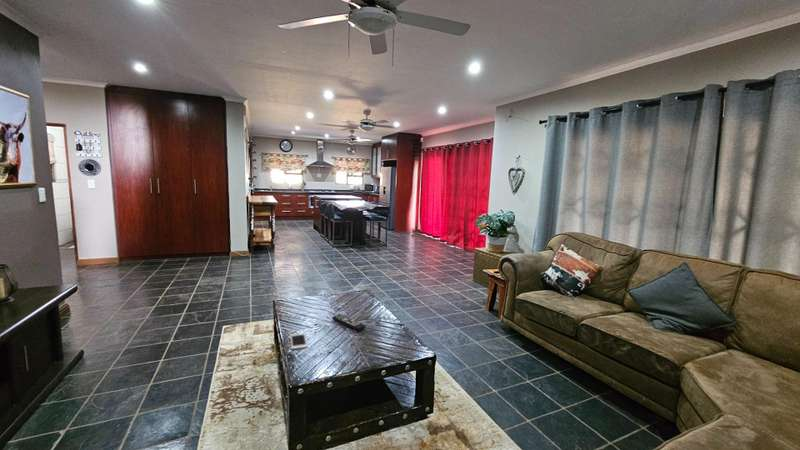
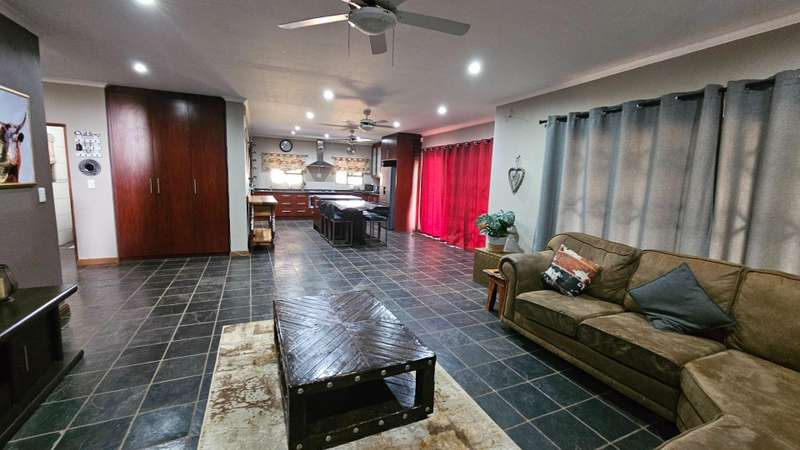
- cell phone [289,332,308,350]
- remote control [331,313,367,332]
